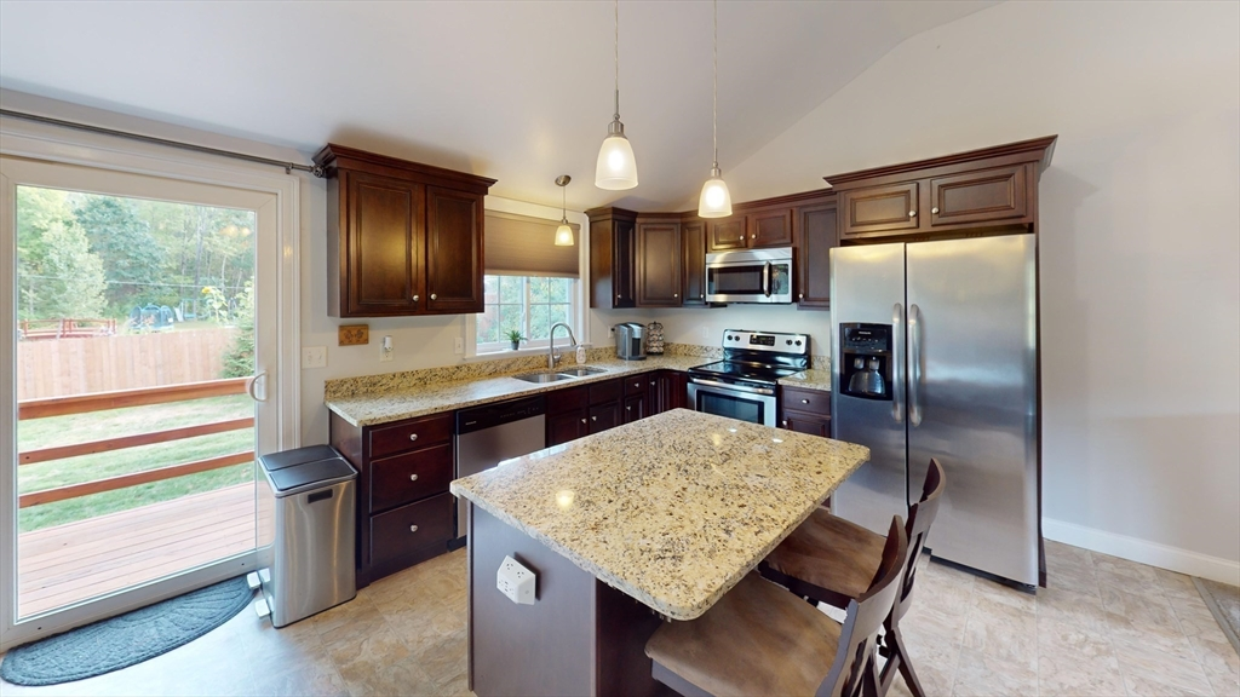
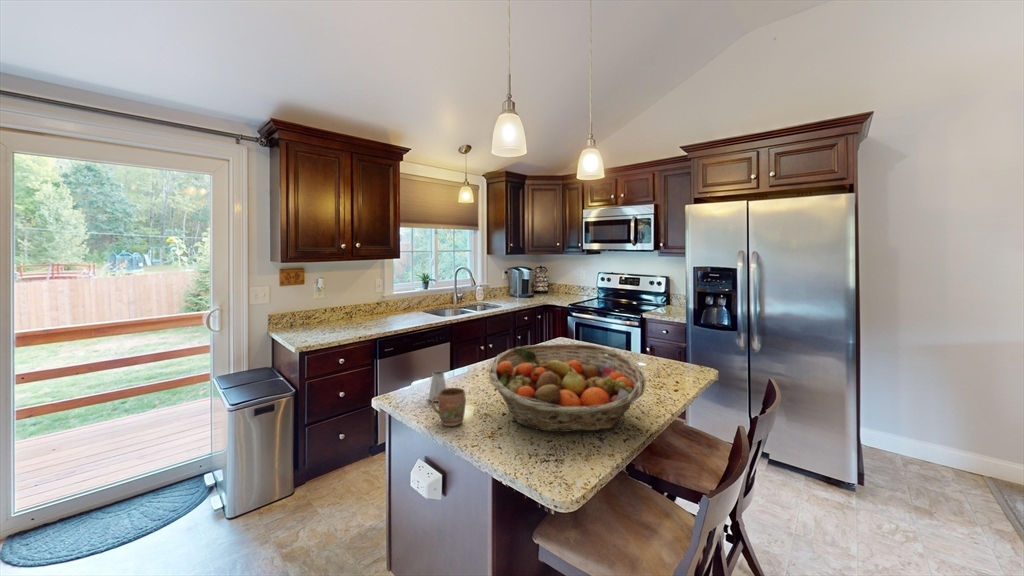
+ saltshaker [427,369,447,402]
+ fruit basket [488,343,646,433]
+ mug [430,387,467,427]
